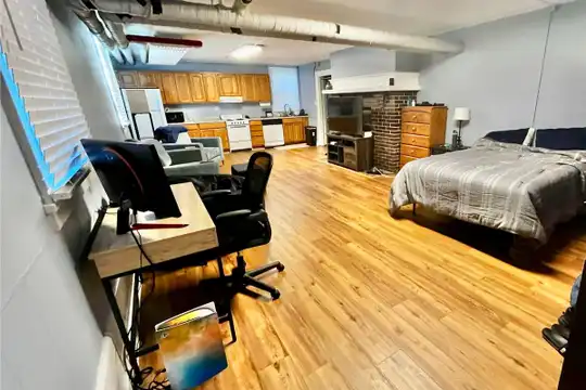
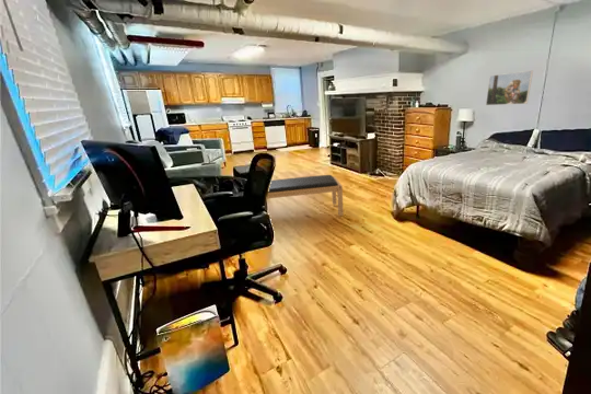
+ bench [266,174,345,217]
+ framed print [485,69,534,106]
